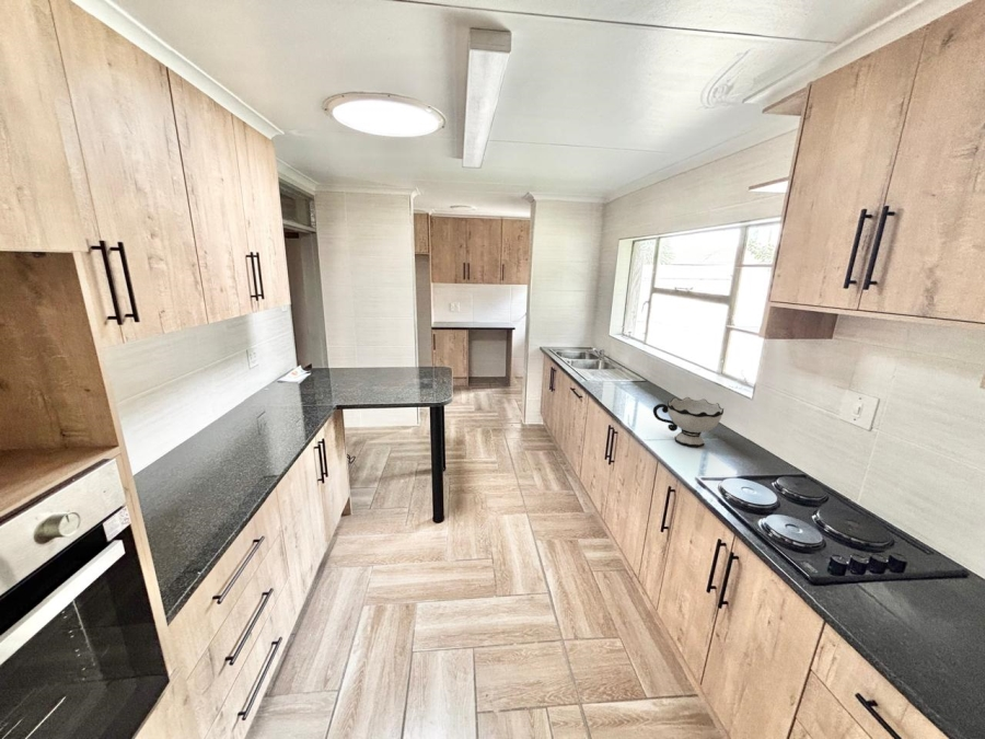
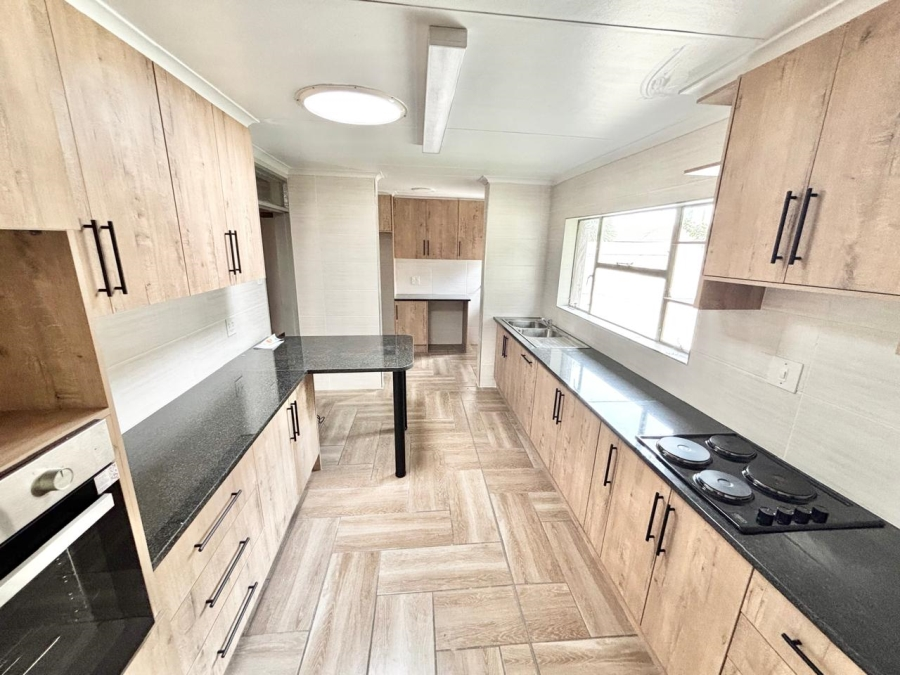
- bowl [652,396,725,448]
